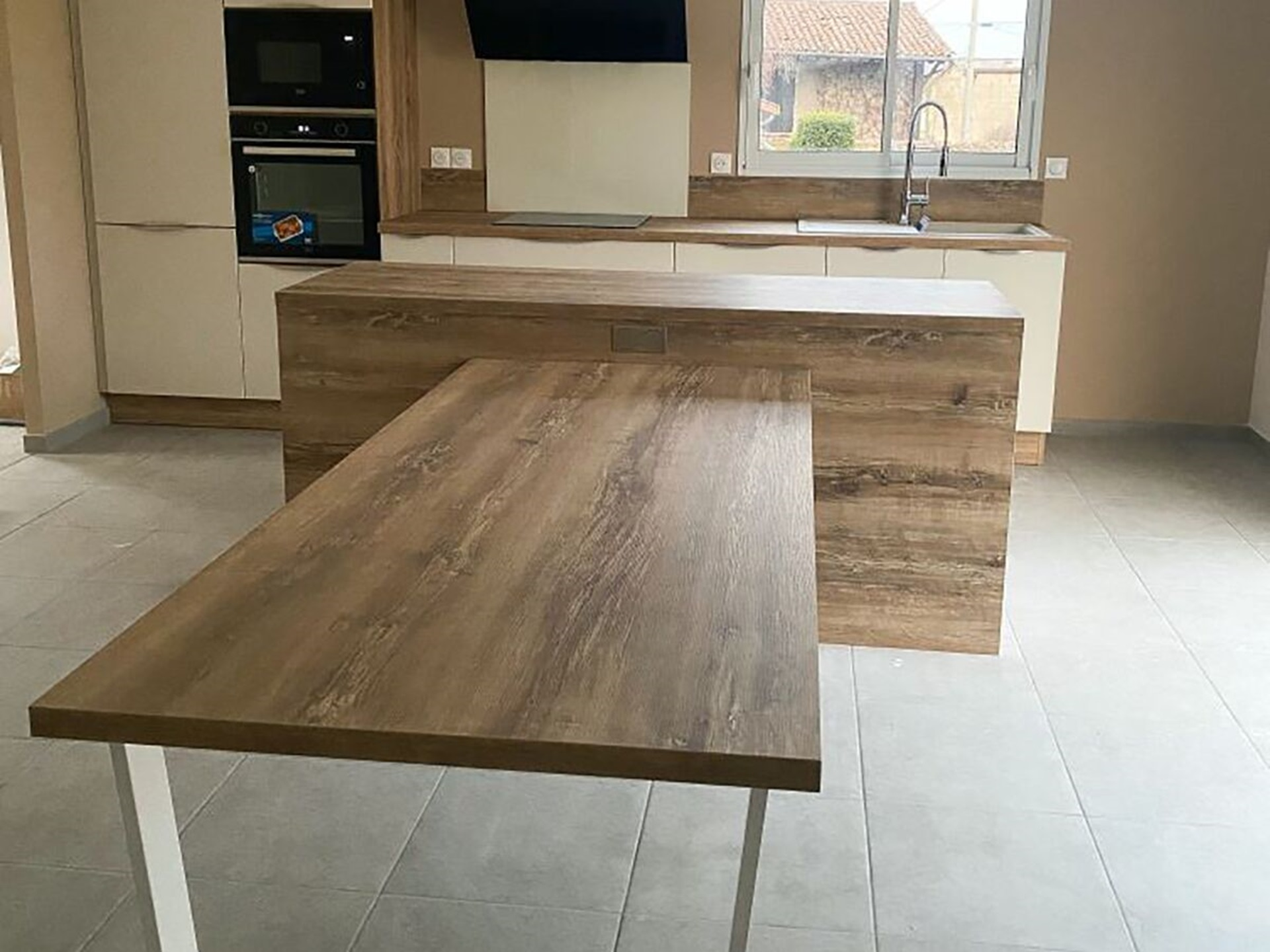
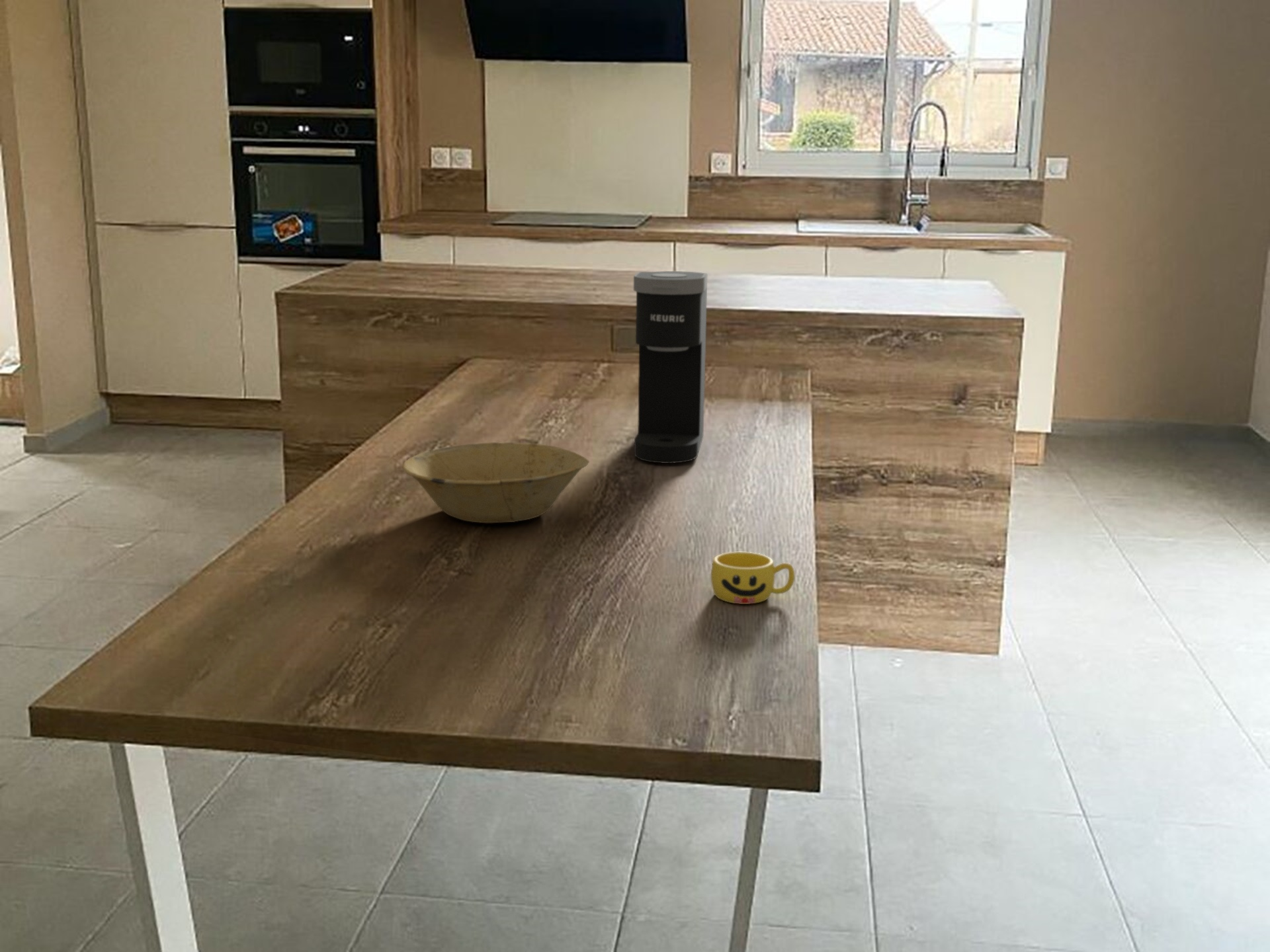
+ bowl [402,442,590,524]
+ coffee maker [633,270,708,464]
+ cup [710,551,795,605]
